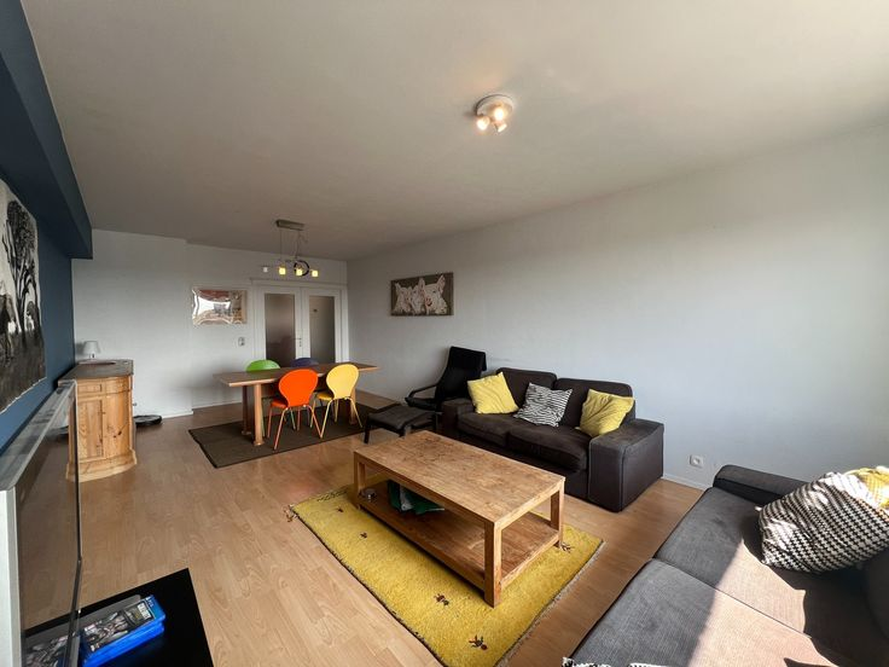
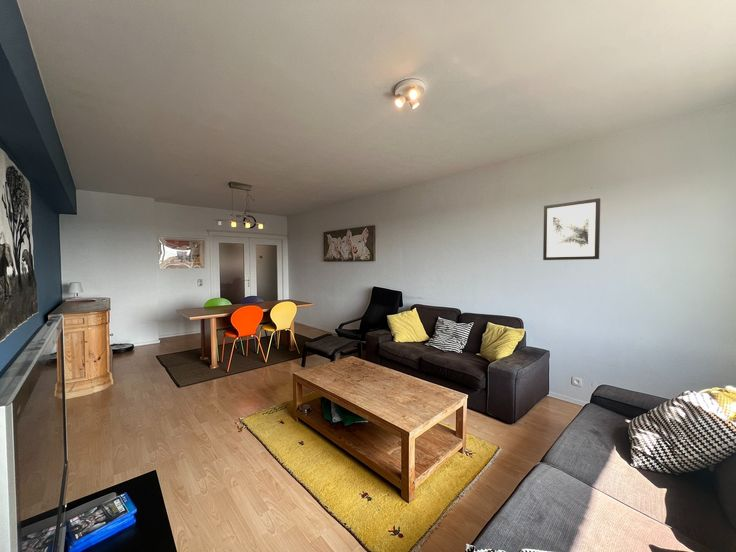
+ wall art [542,197,601,261]
